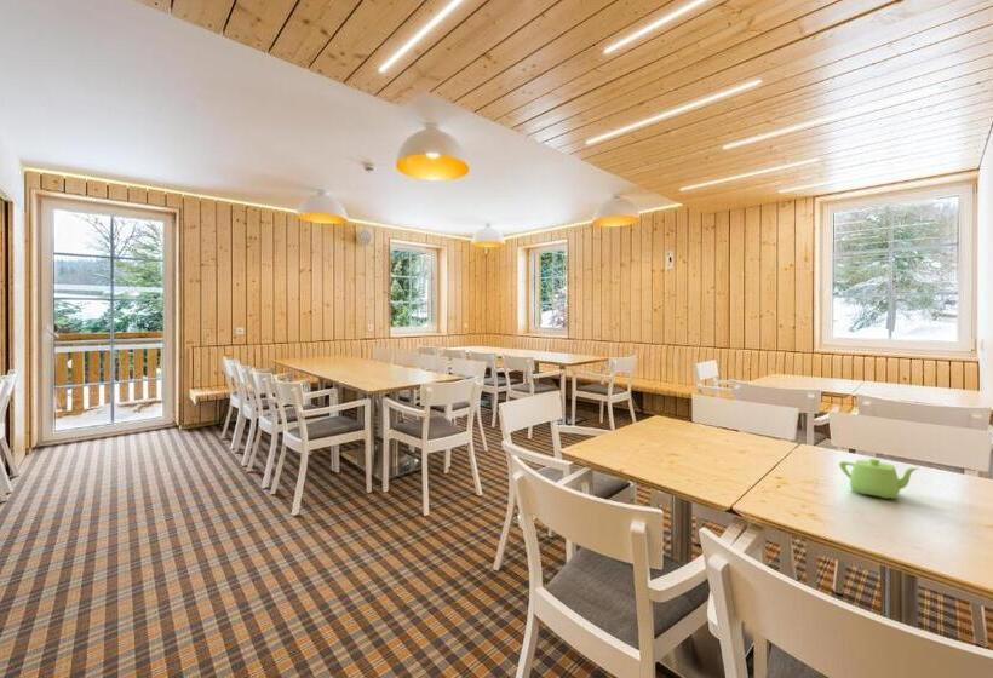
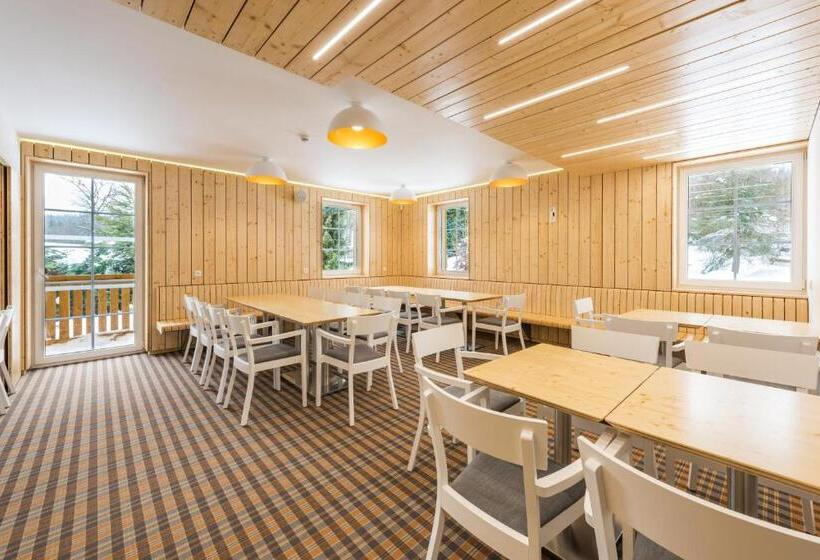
- teapot [838,458,919,500]
